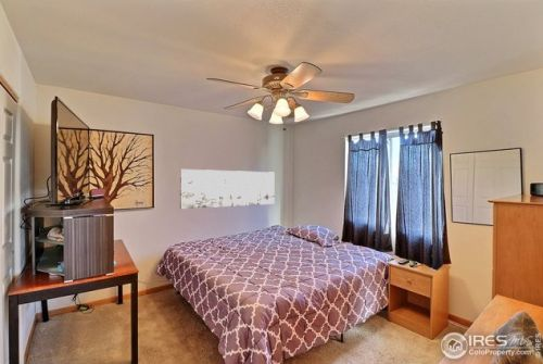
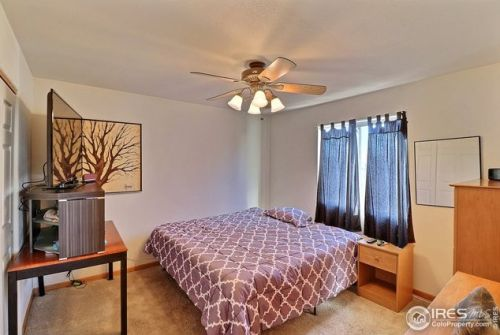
- wall art [179,168,275,210]
